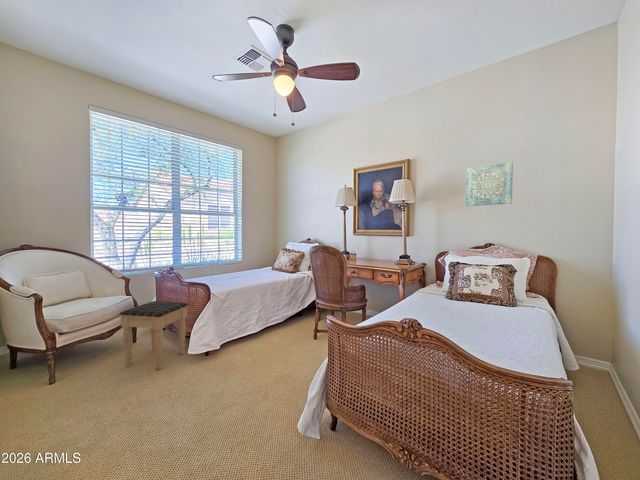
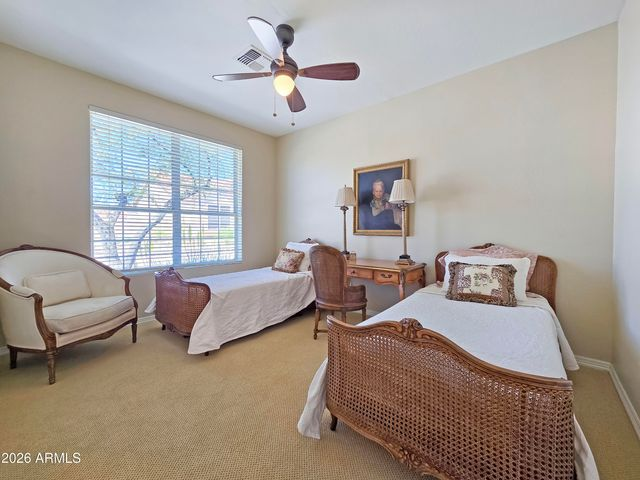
- wall art [465,161,514,207]
- footstool [118,300,190,370]
